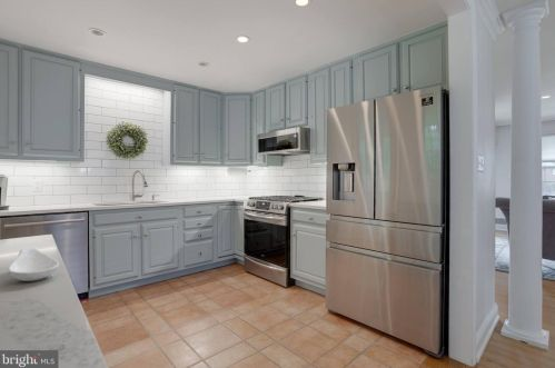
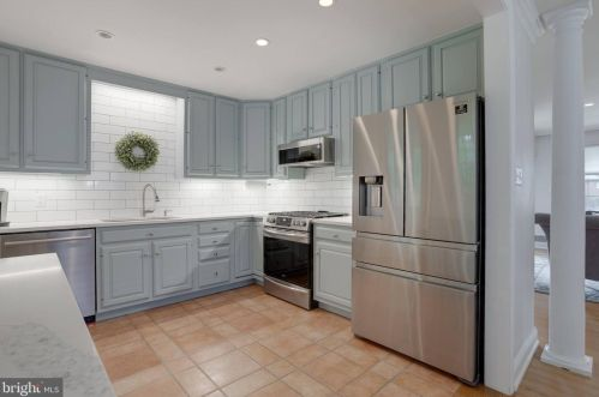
- spoon rest [8,247,60,282]
